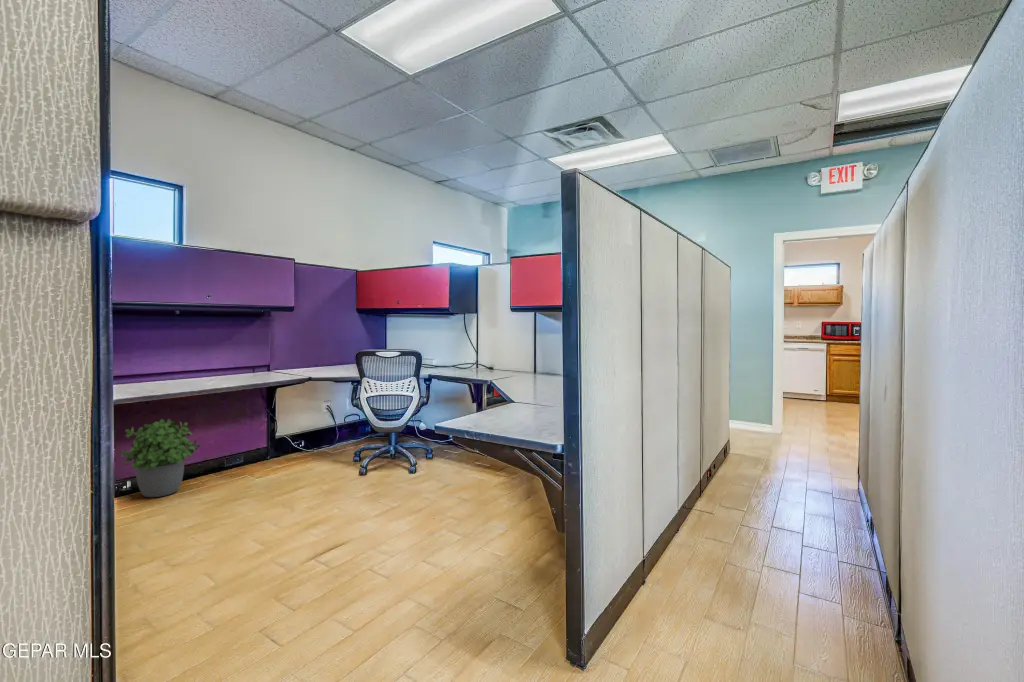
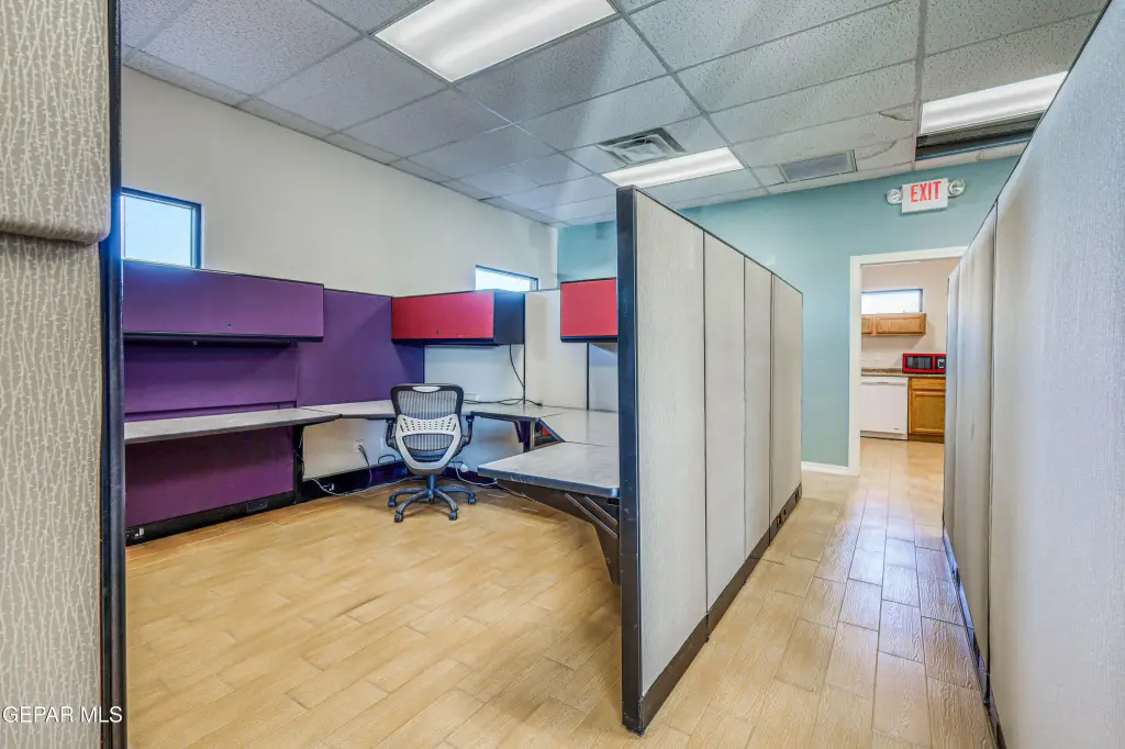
- potted plant [120,418,201,498]
